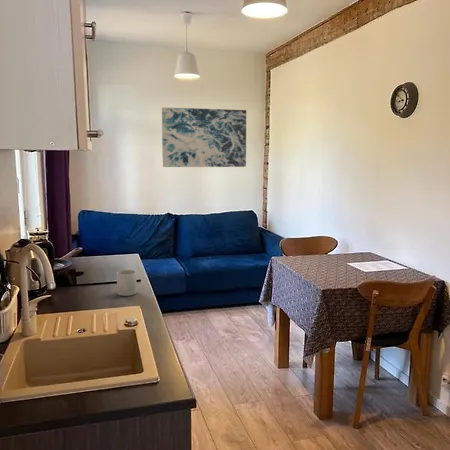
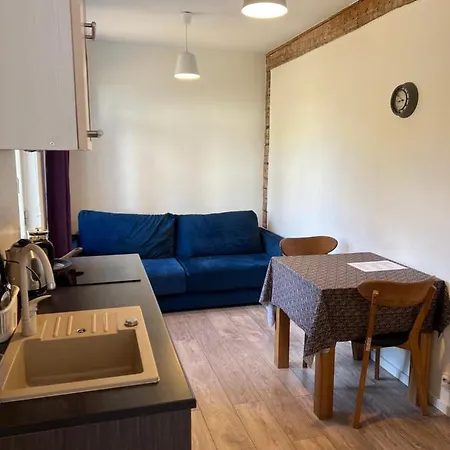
- mug [116,269,138,297]
- wall art [161,106,247,168]
